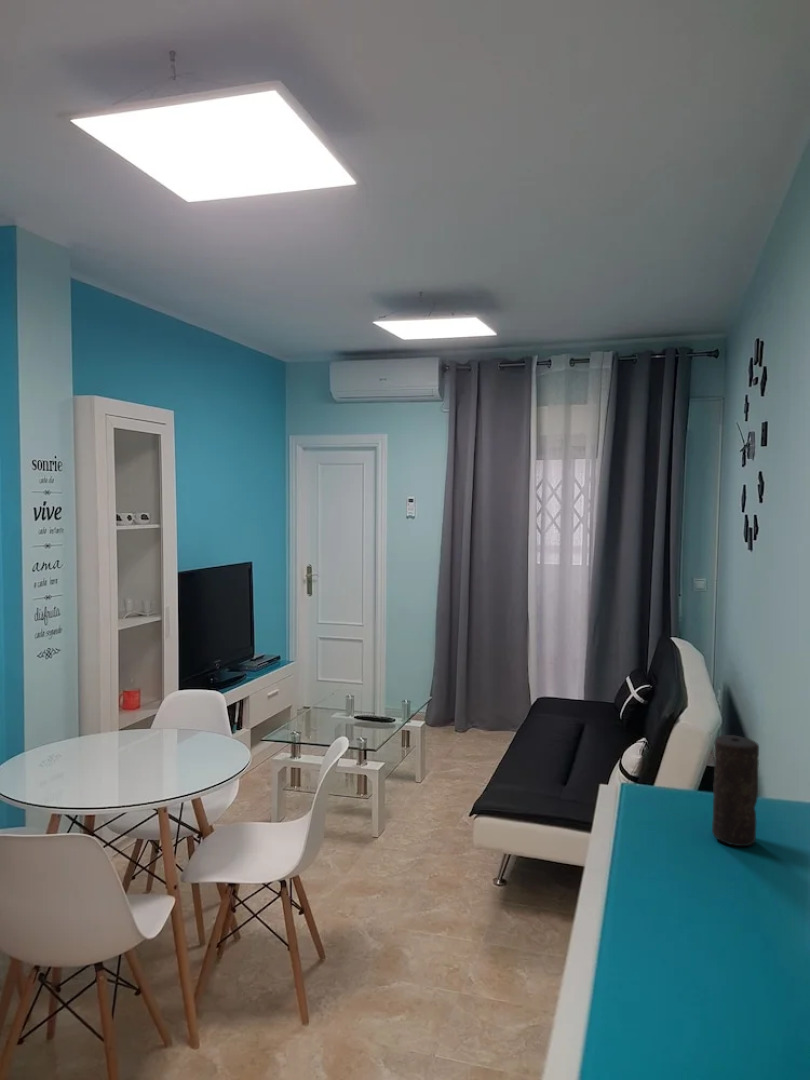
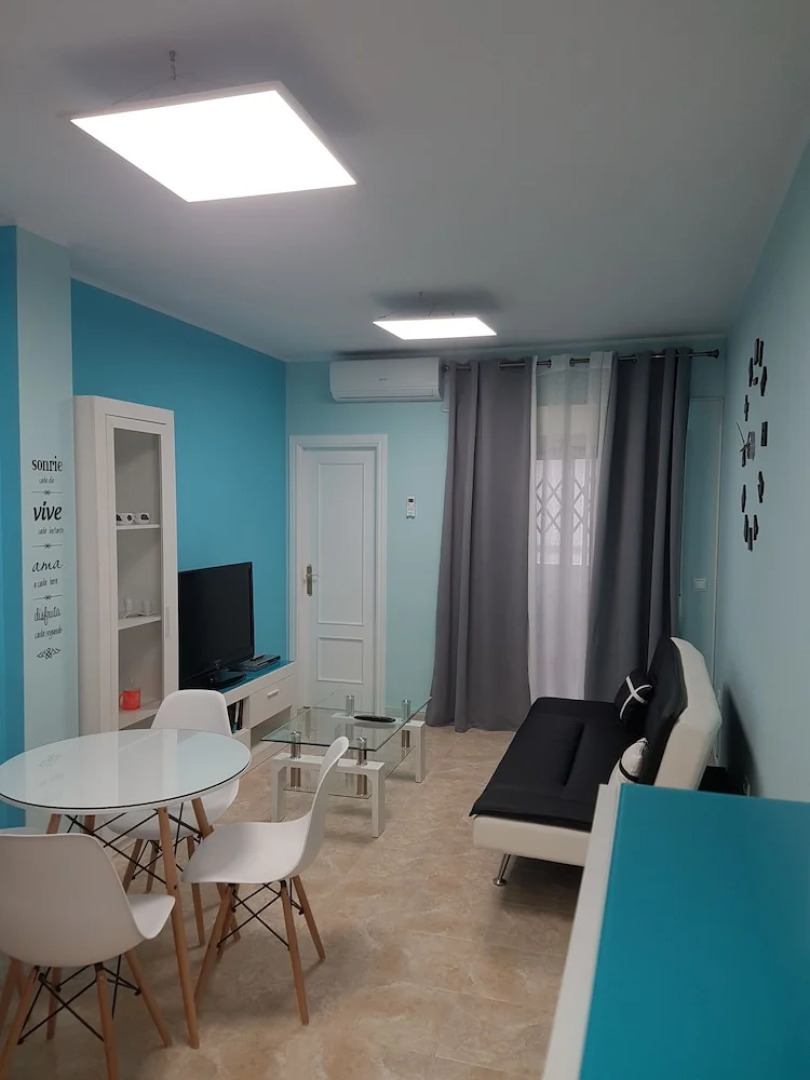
- candle [711,734,760,847]
